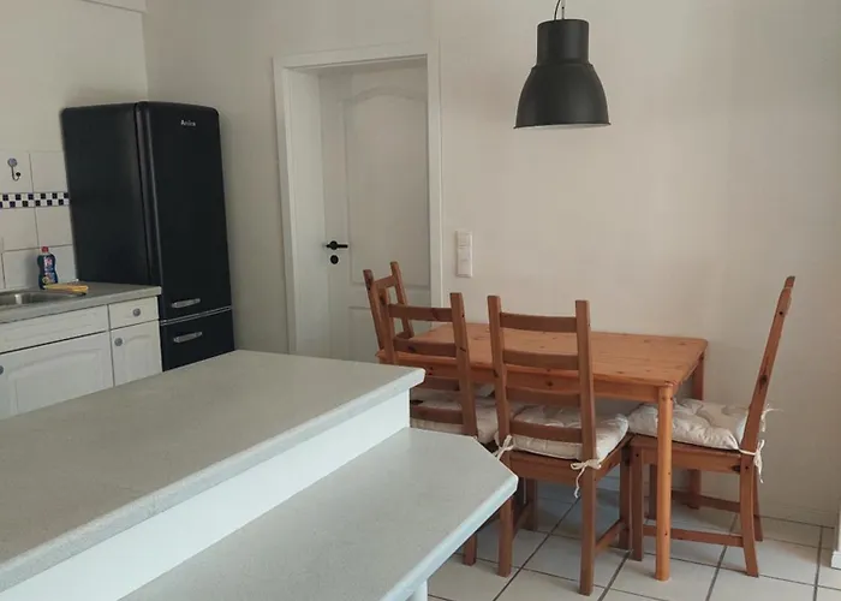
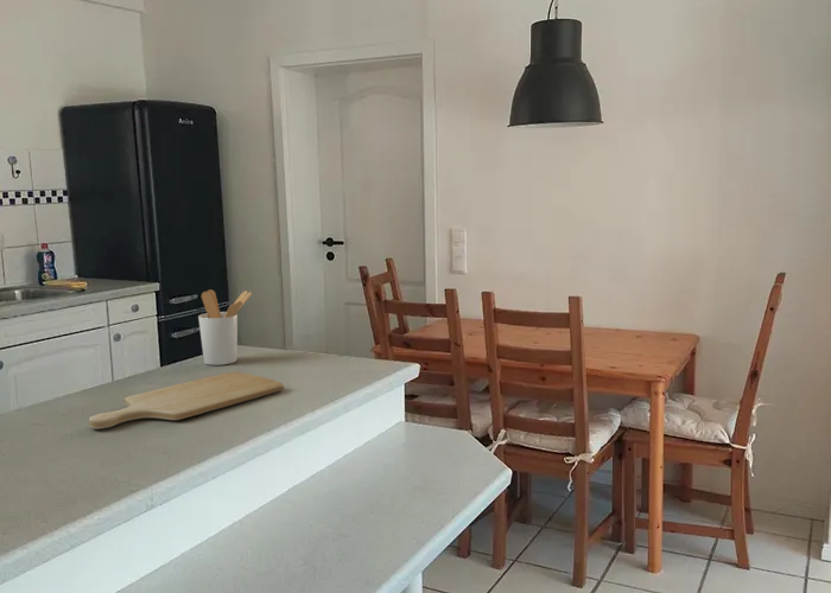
+ chopping board [88,371,285,431]
+ utensil holder [197,288,253,366]
